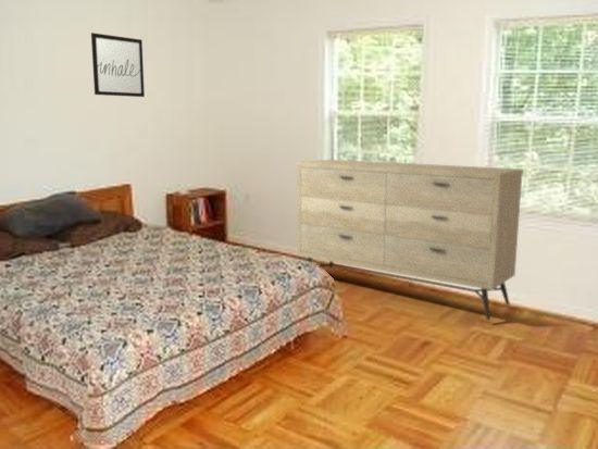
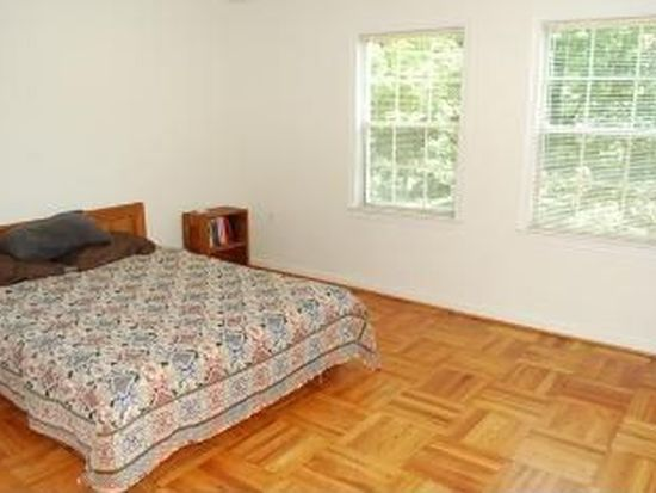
- wall art [90,32,146,98]
- dresser [296,159,524,321]
